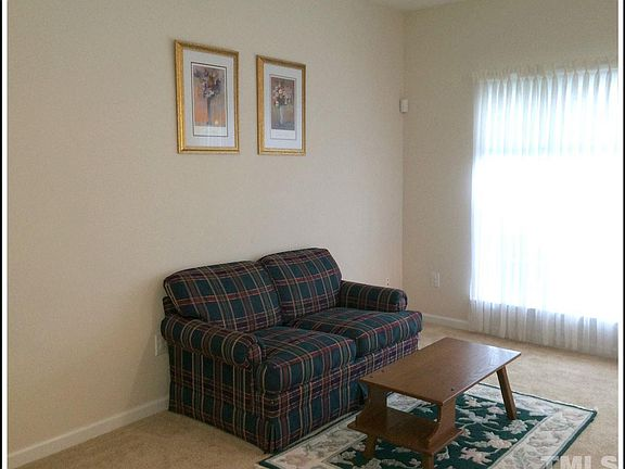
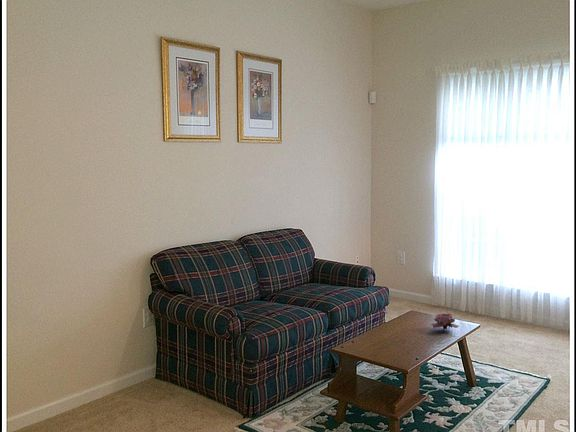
+ flower [430,313,460,332]
